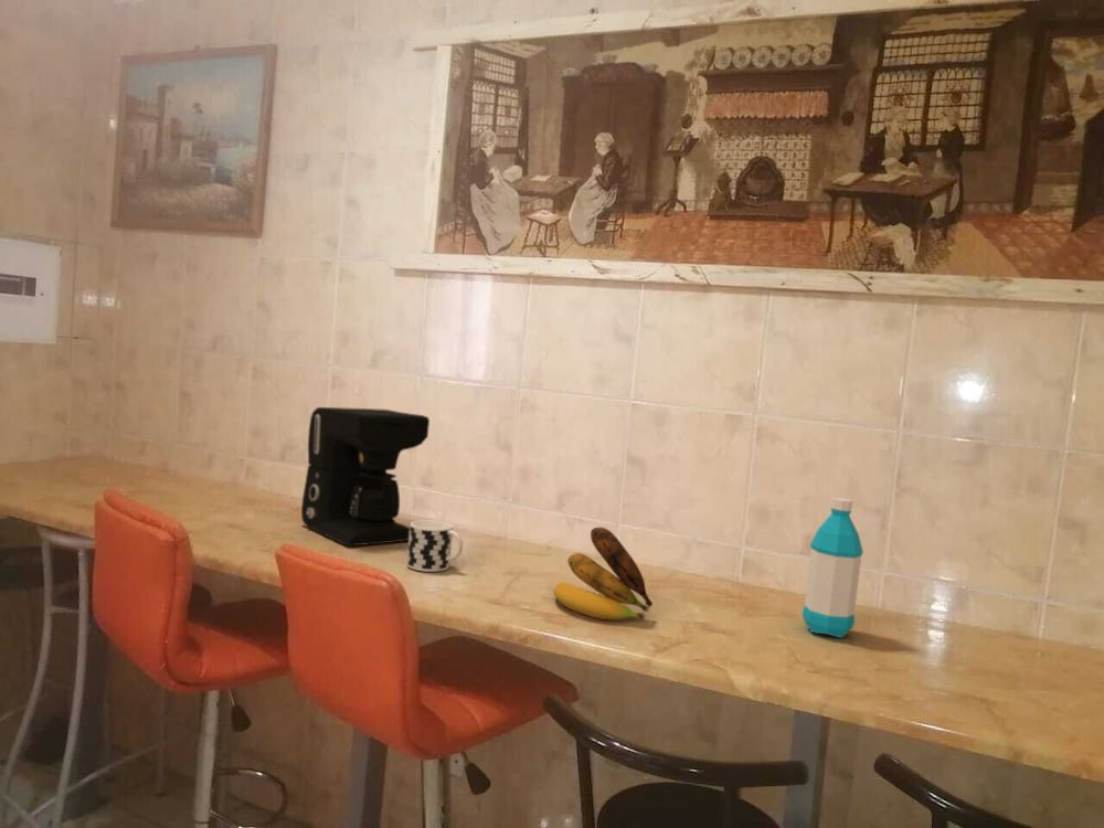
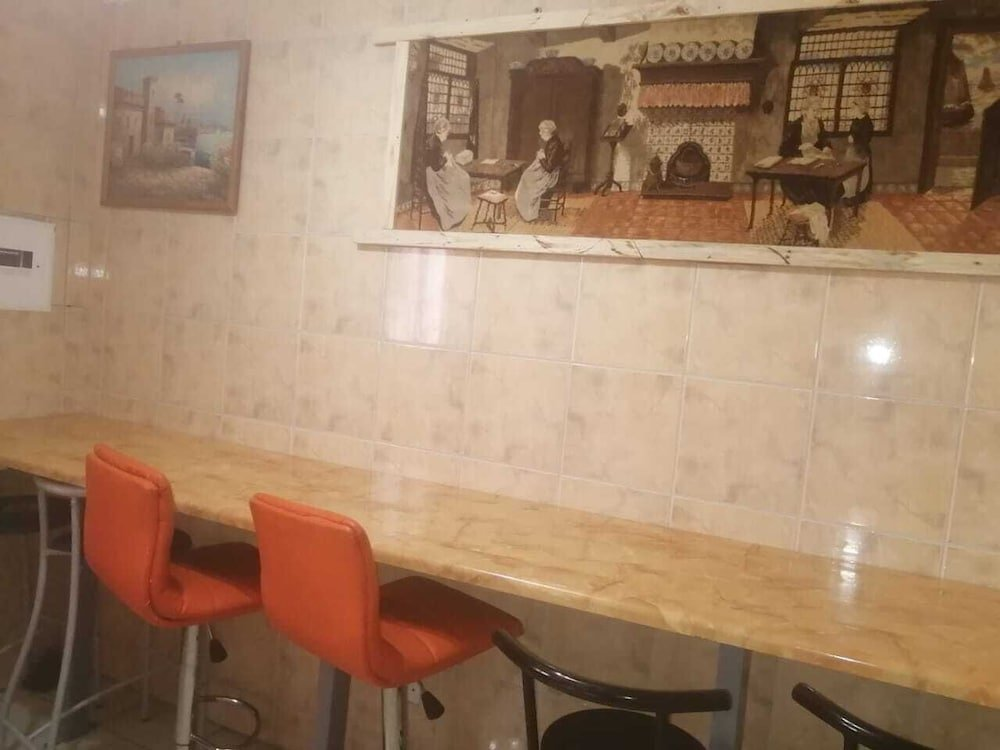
- water bottle [802,497,864,639]
- coffee maker [300,406,431,546]
- cup [406,519,464,573]
- banana [552,527,654,620]
